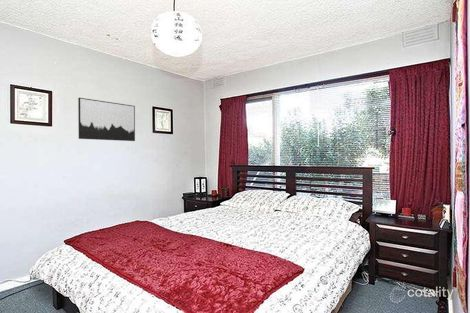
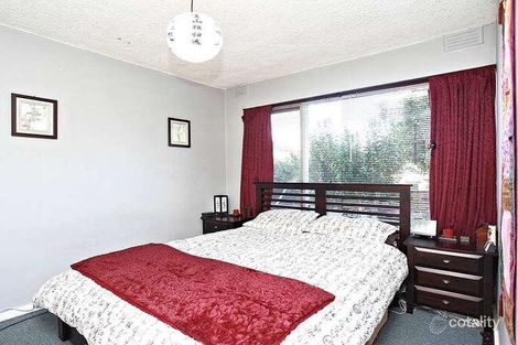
- wall art [77,97,136,142]
